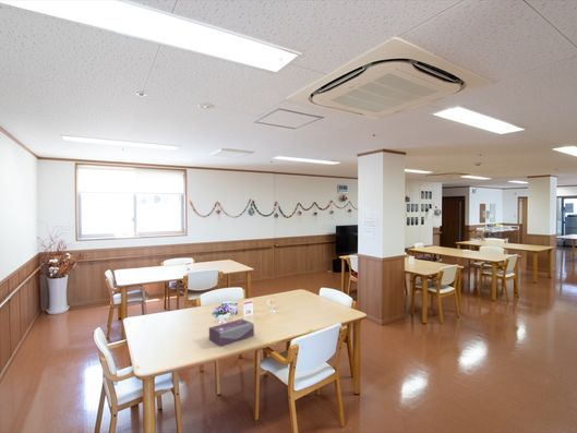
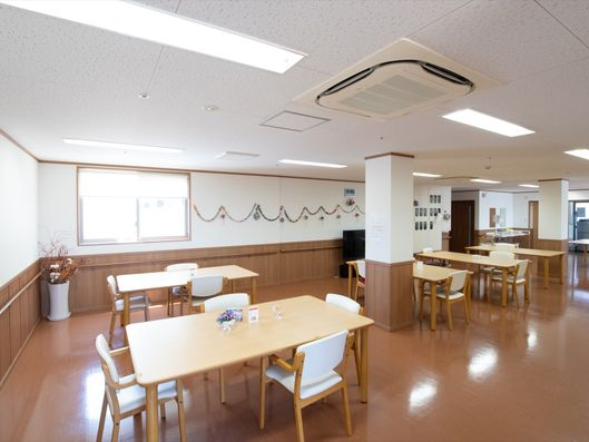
- tissue box [208,317,255,348]
